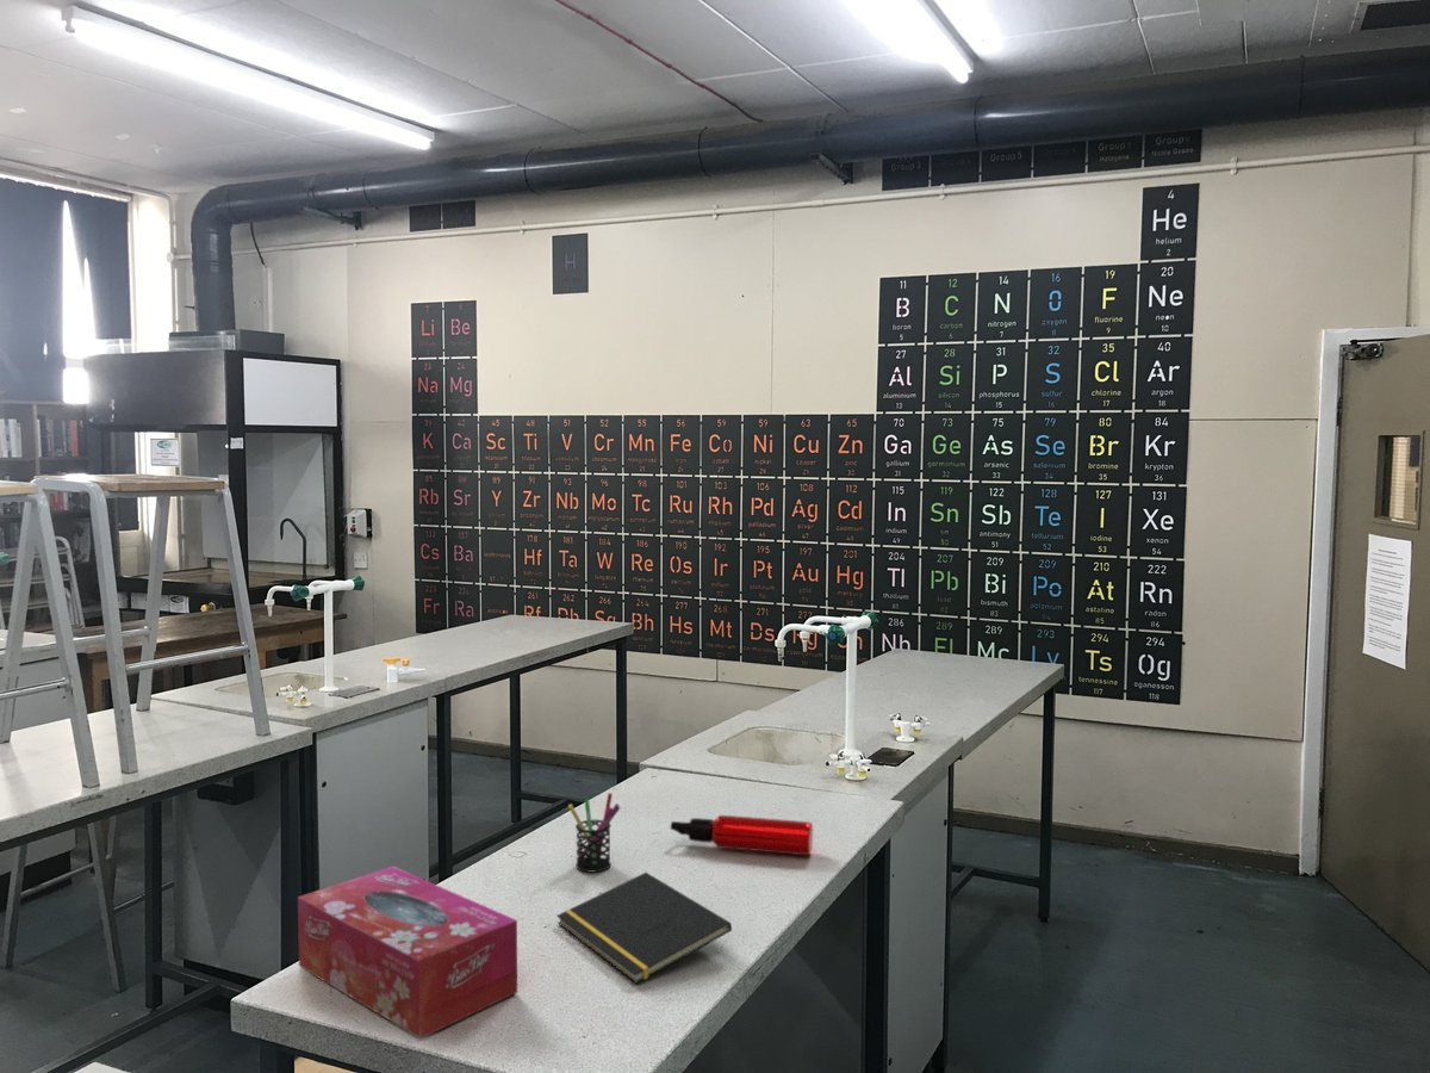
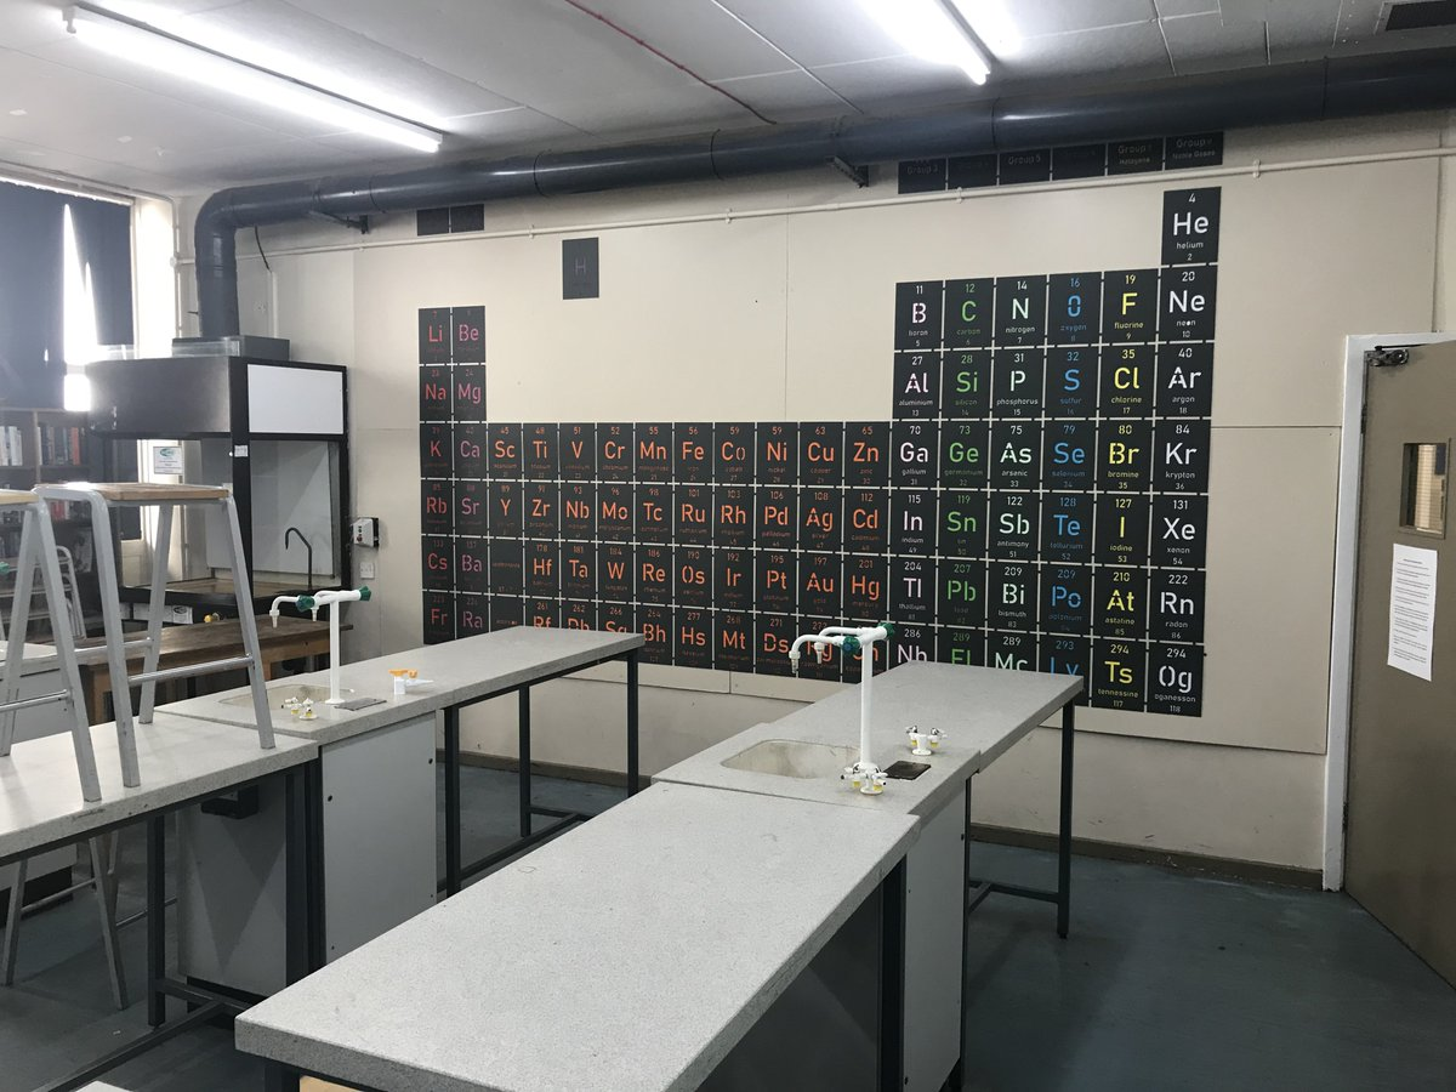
- water bottle [670,814,814,856]
- tissue box [297,866,518,1040]
- pen holder [567,792,621,873]
- notepad [555,872,733,985]
